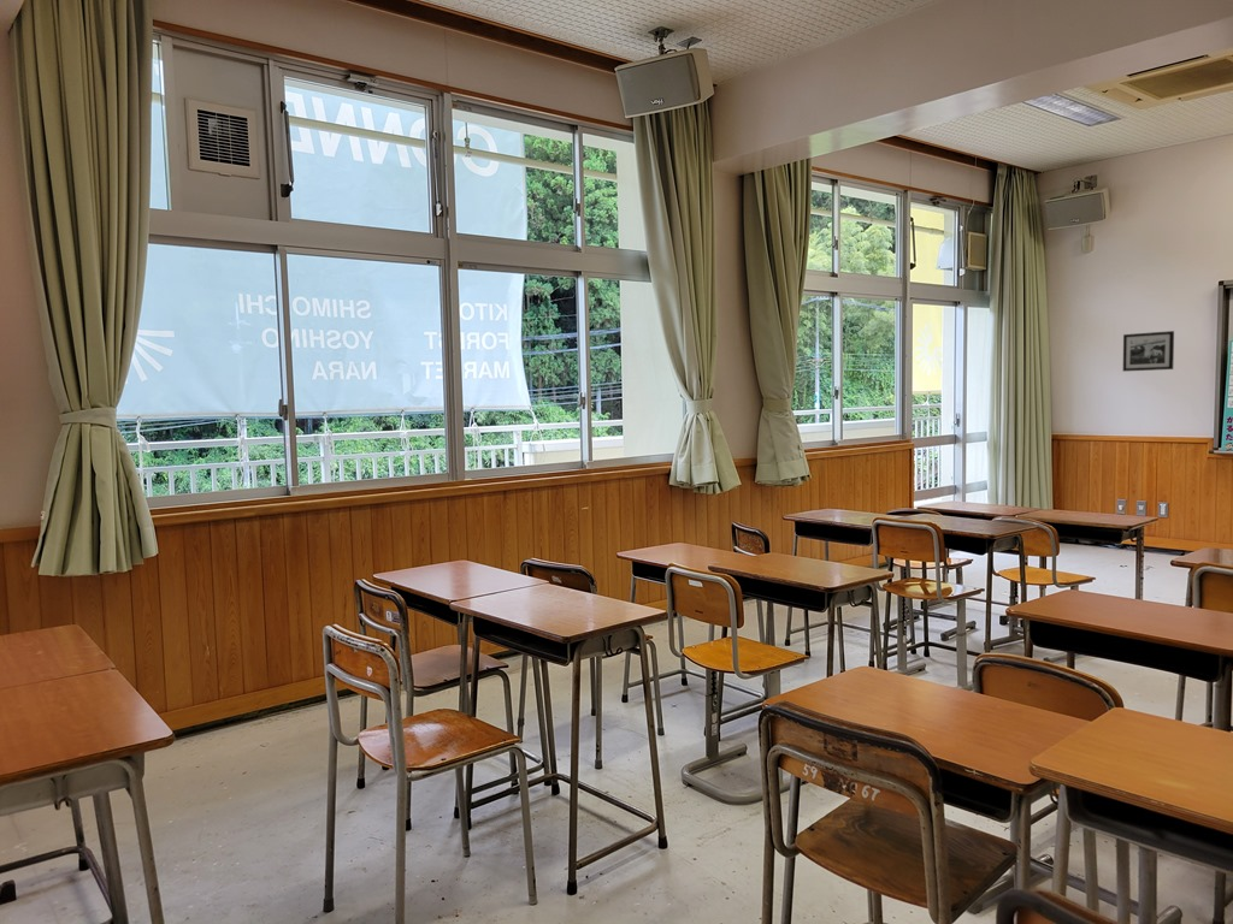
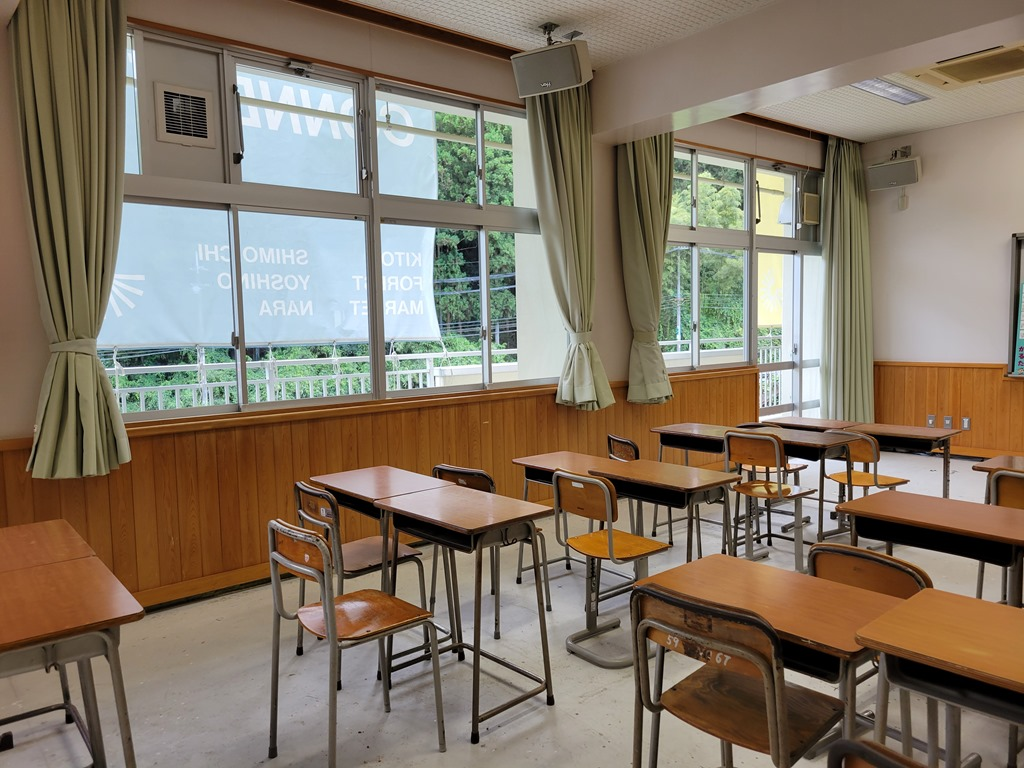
- picture frame [1122,330,1175,373]
